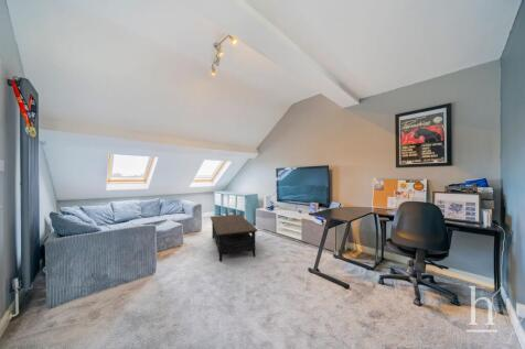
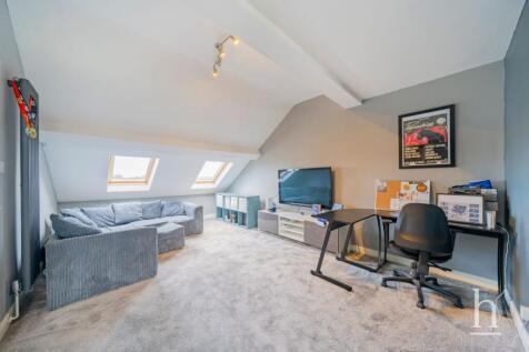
- coffee table [210,214,259,263]
